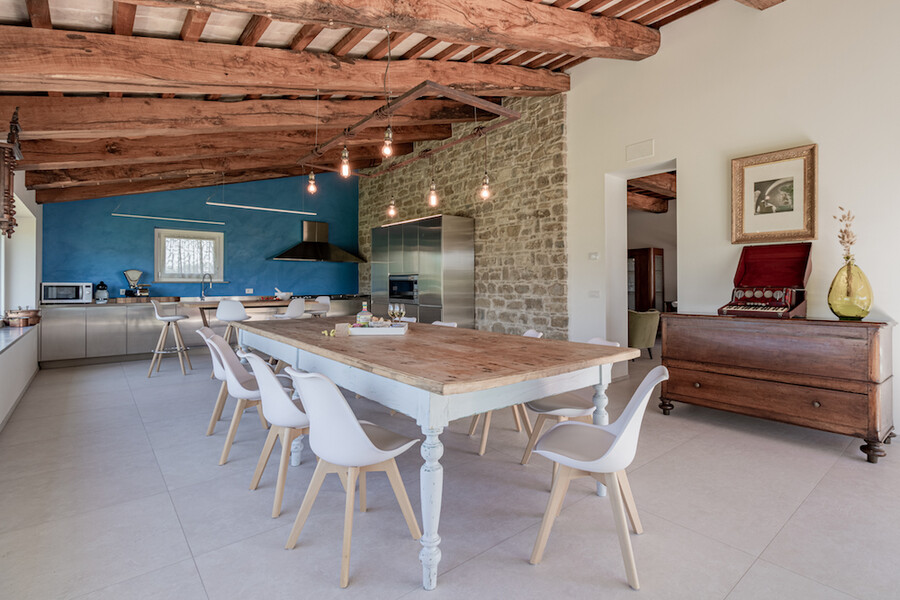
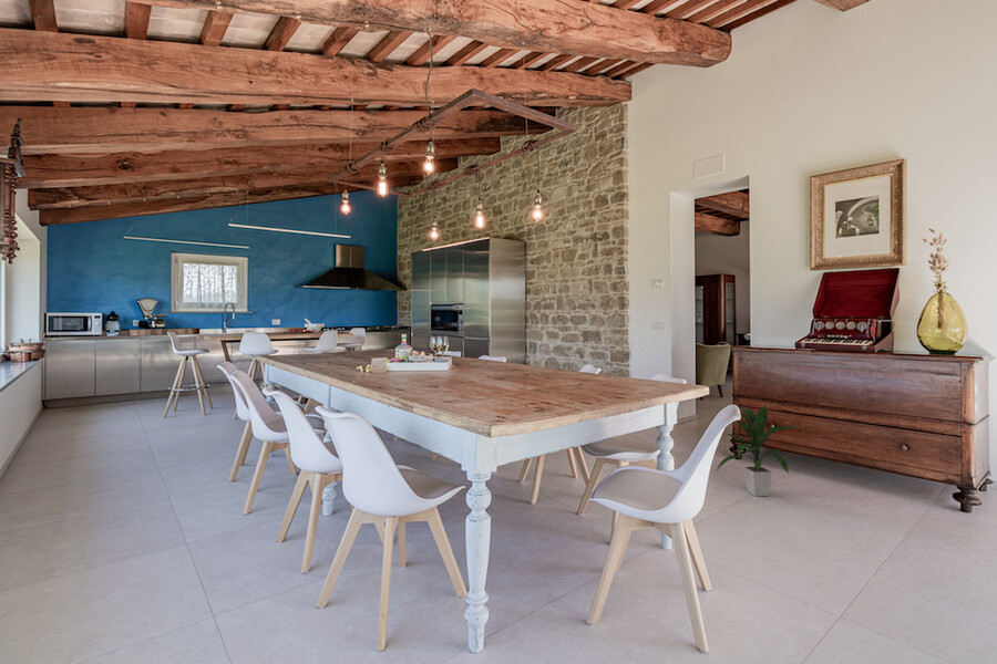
+ indoor plant [716,404,801,497]
